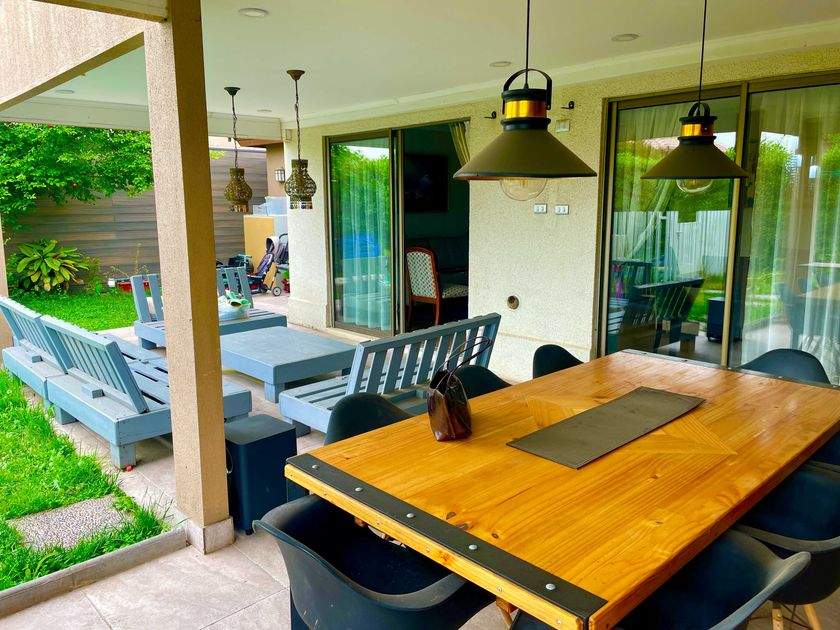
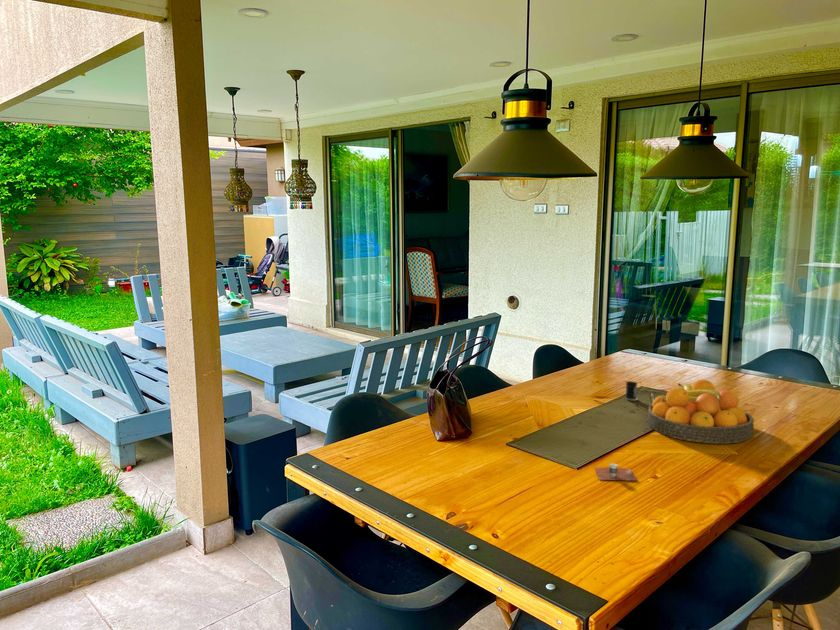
+ cup [594,462,638,481]
+ fruit bowl [647,379,755,445]
+ mug [625,380,655,404]
